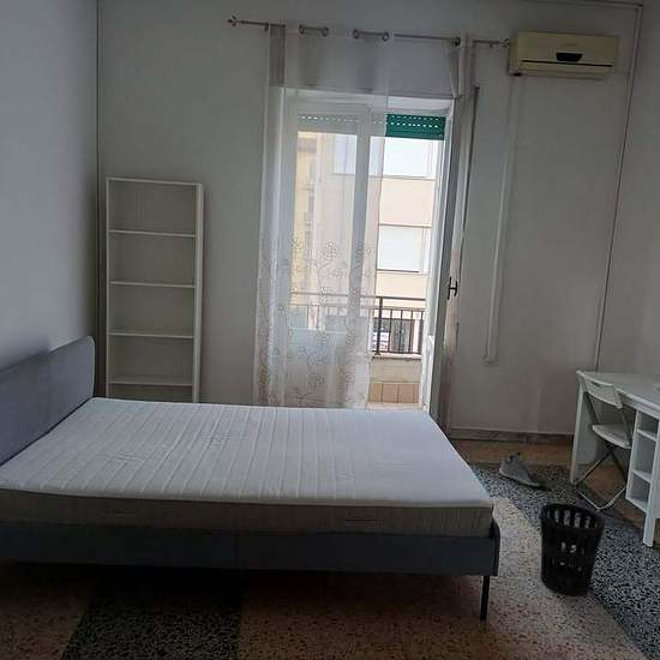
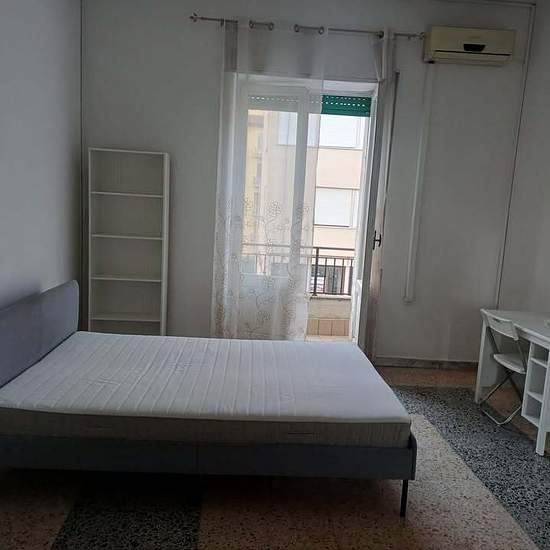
- sneaker [498,450,547,488]
- wastebasket [539,502,606,596]
